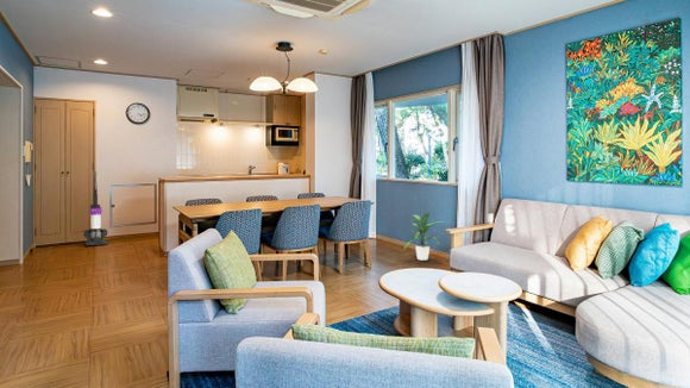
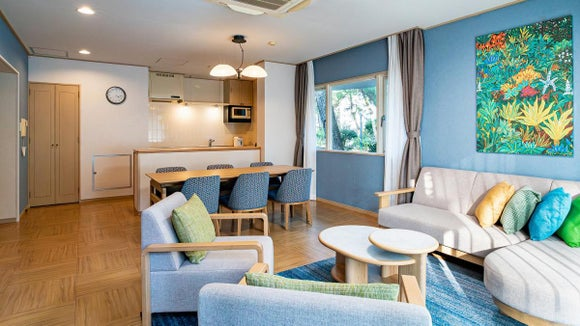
- indoor plant [403,211,443,262]
- vacuum cleaner [82,170,109,246]
